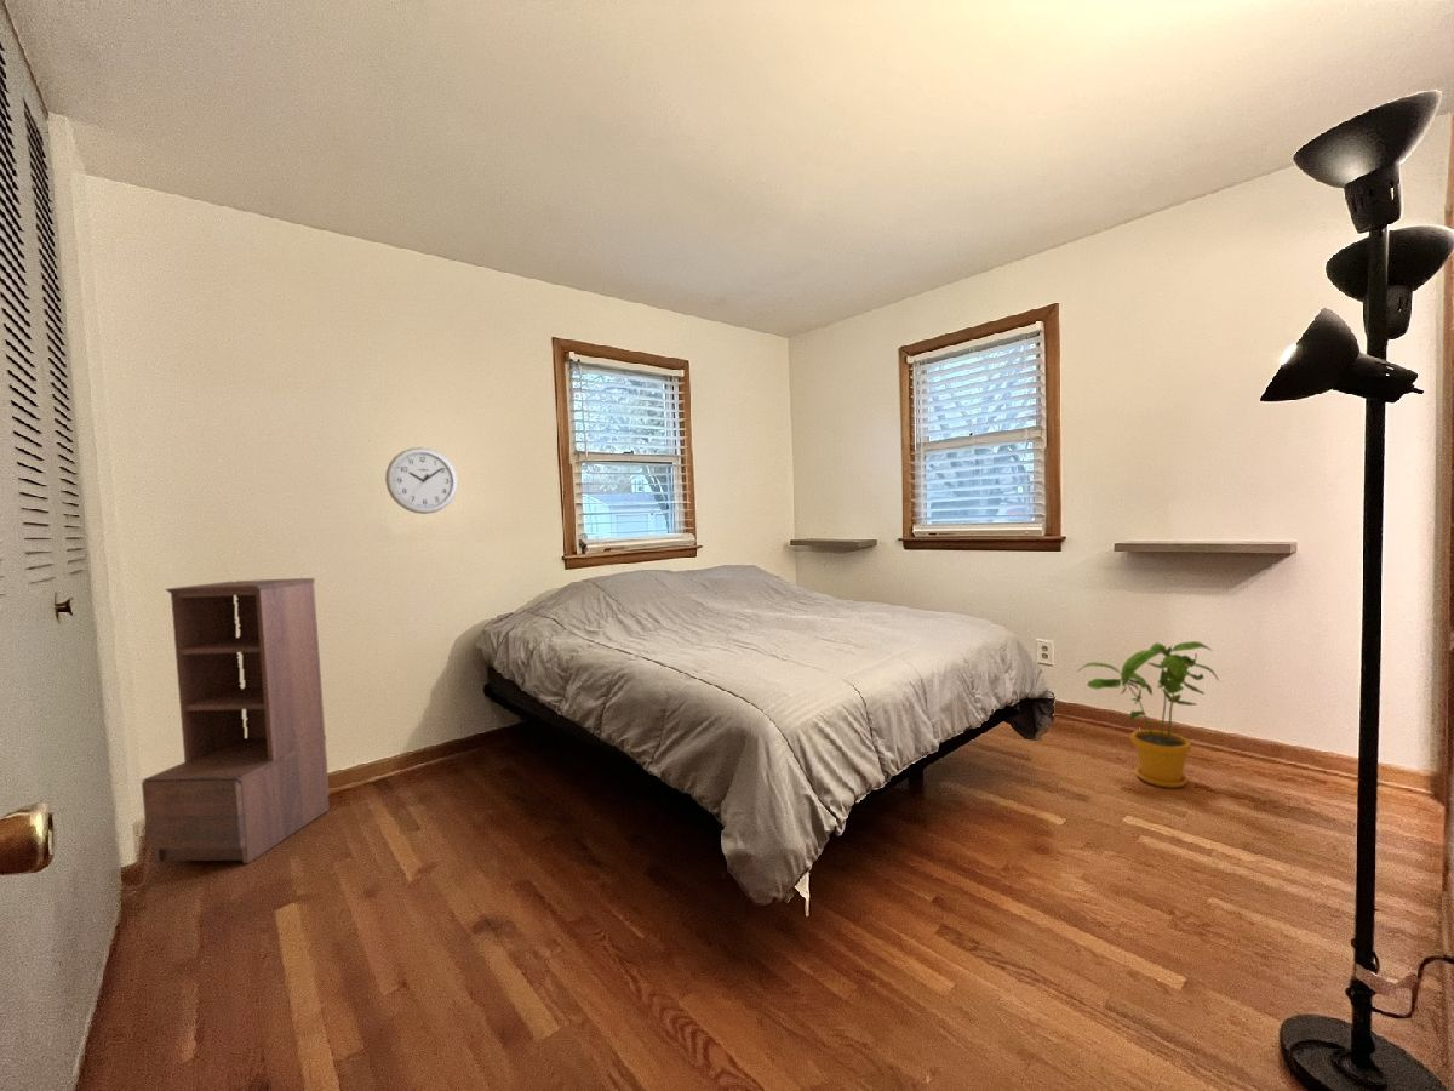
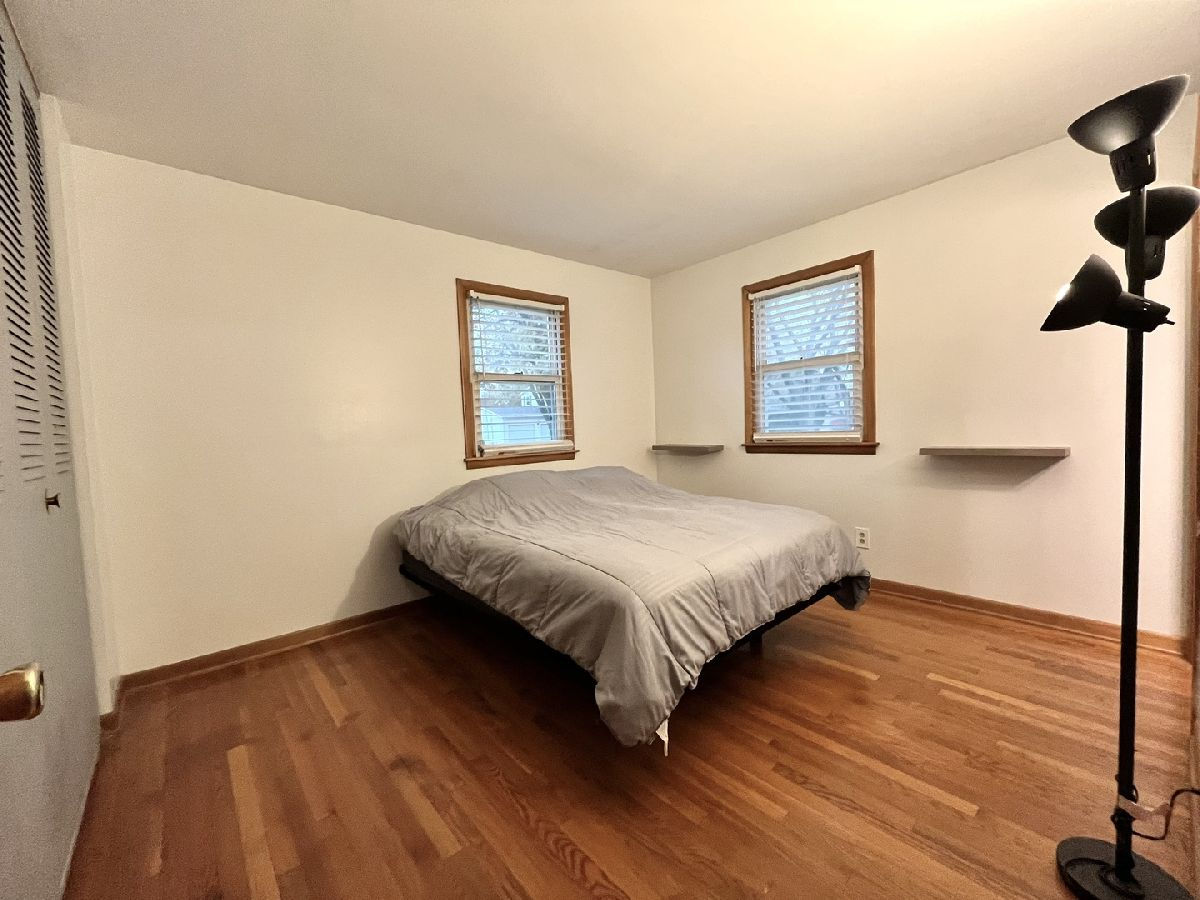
- bookshelf [141,577,331,864]
- wall clock [384,446,459,515]
- house plant [1075,640,1220,789]
